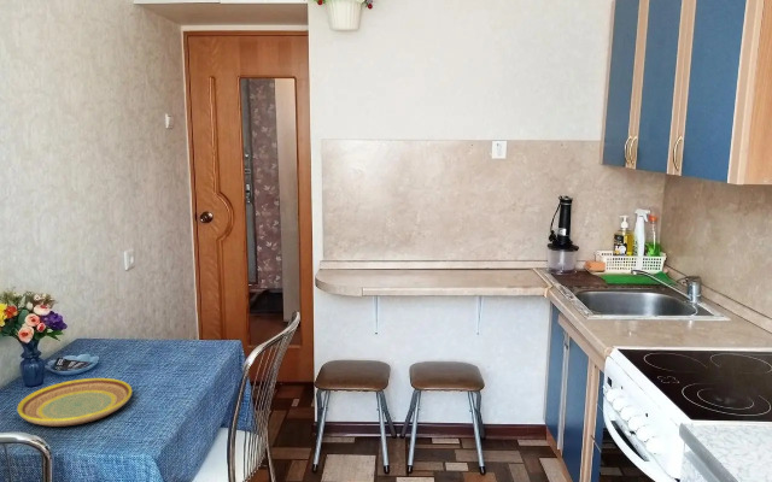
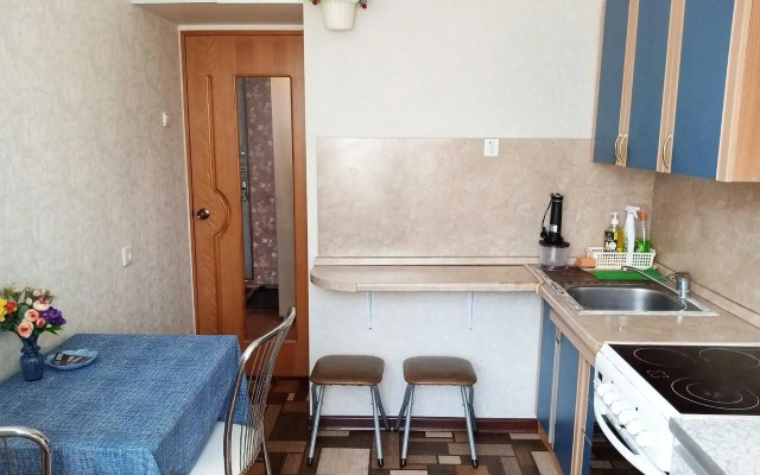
- plate [16,377,133,428]
